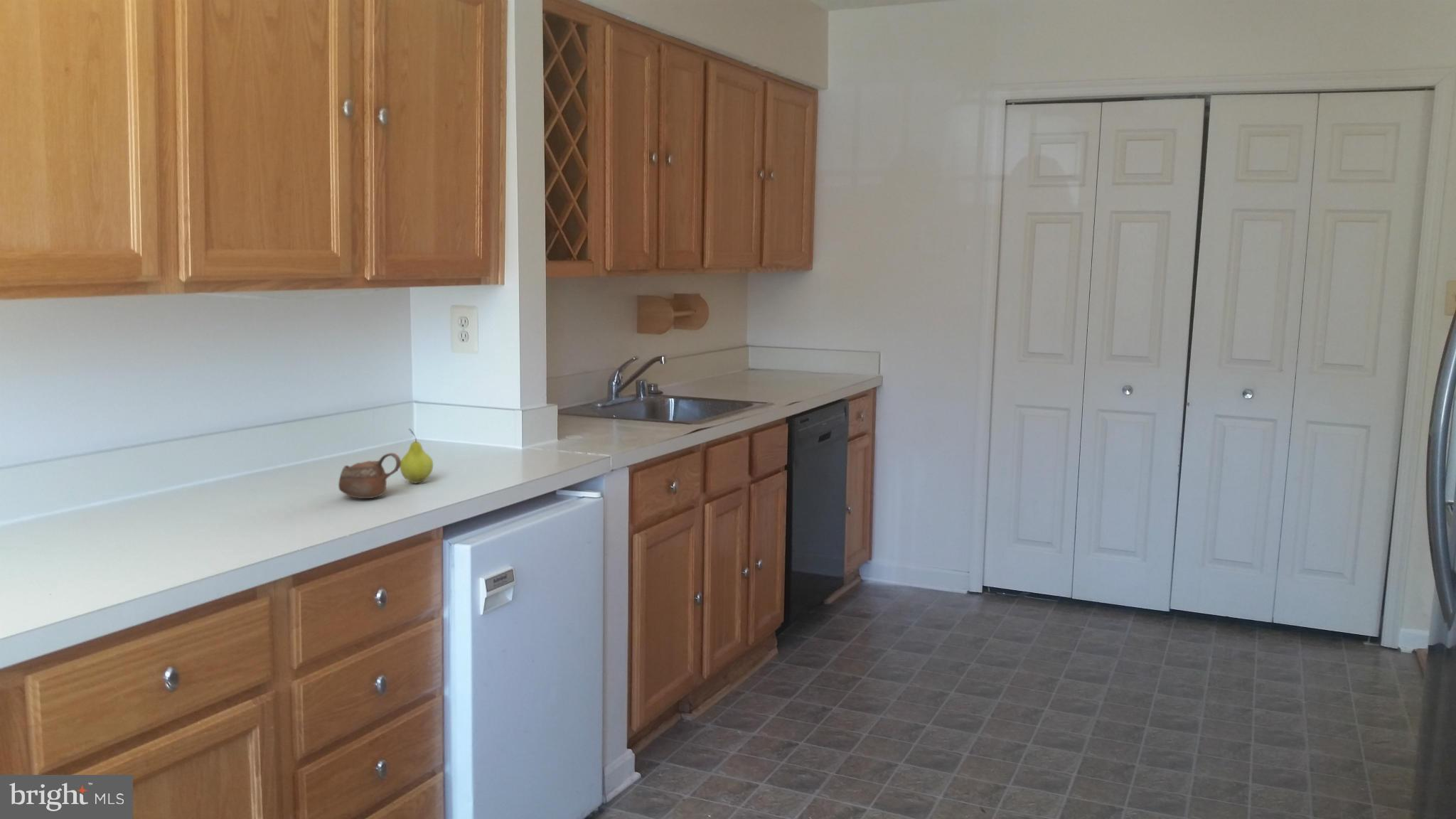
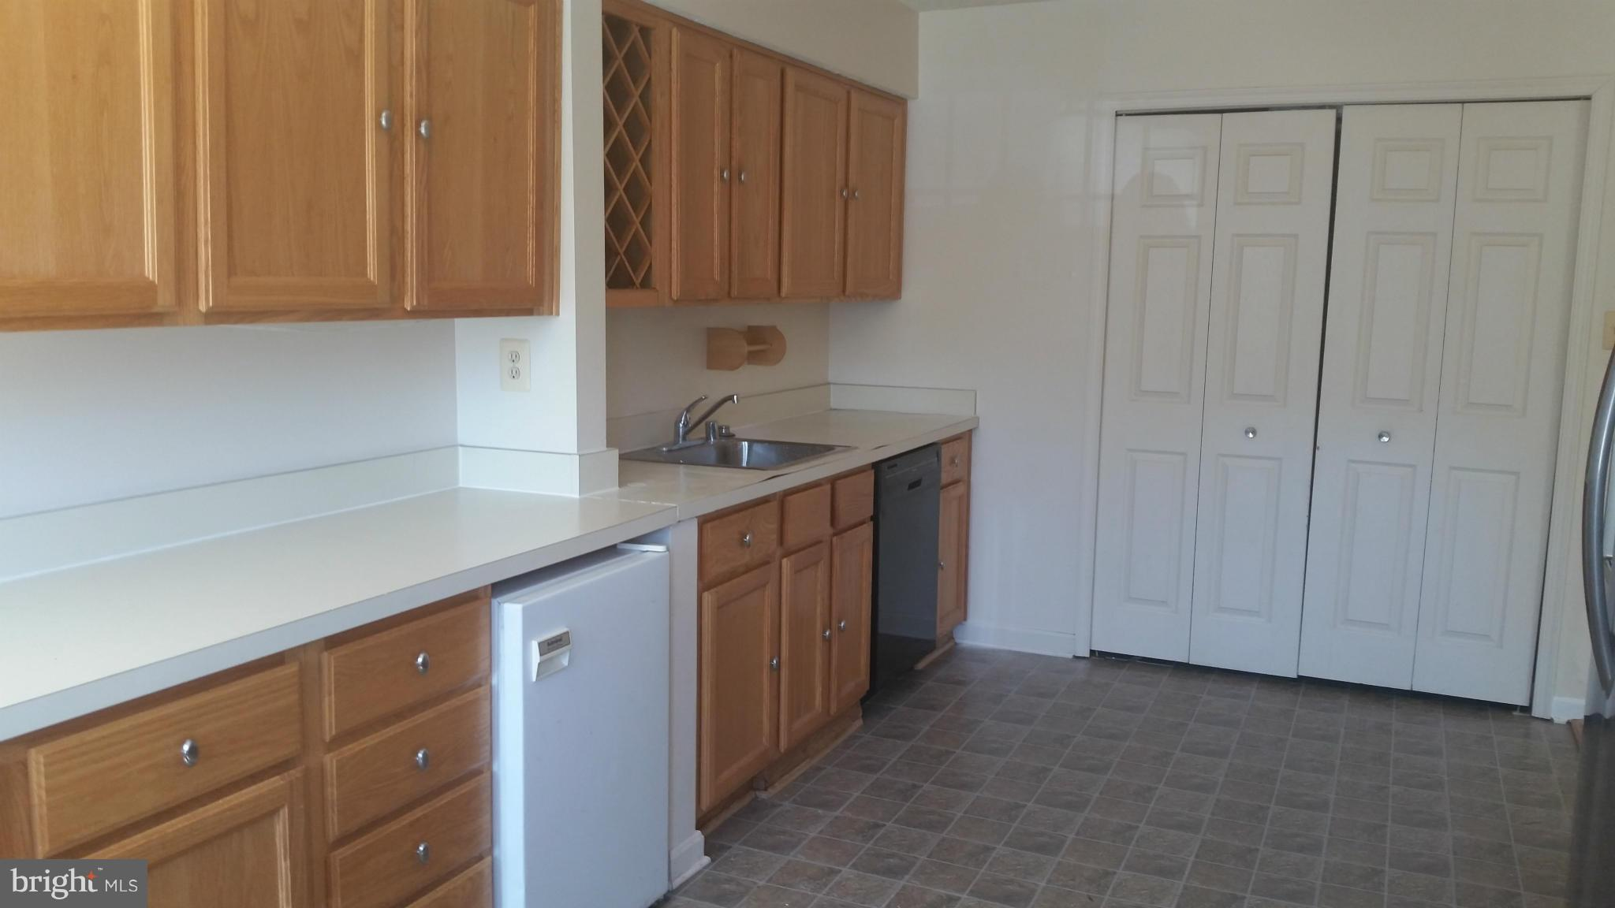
- cup [338,452,401,499]
- fruit [400,428,434,484]
